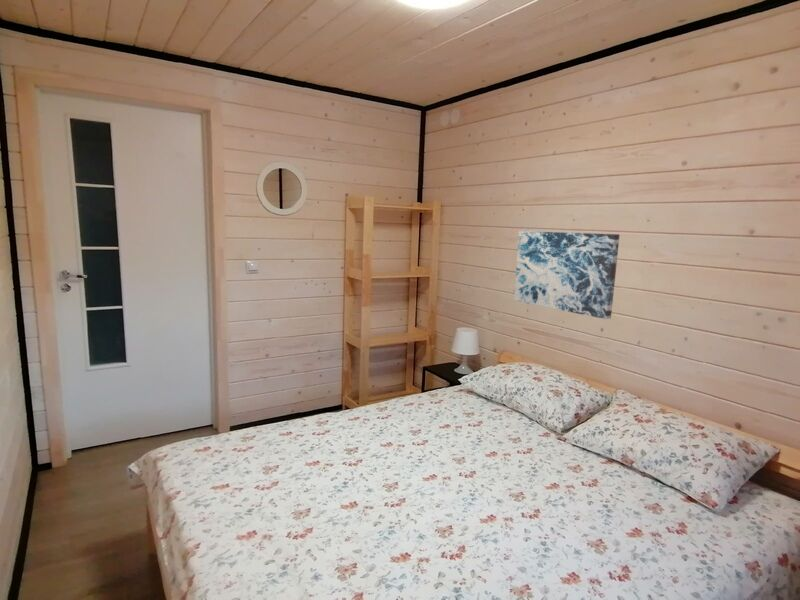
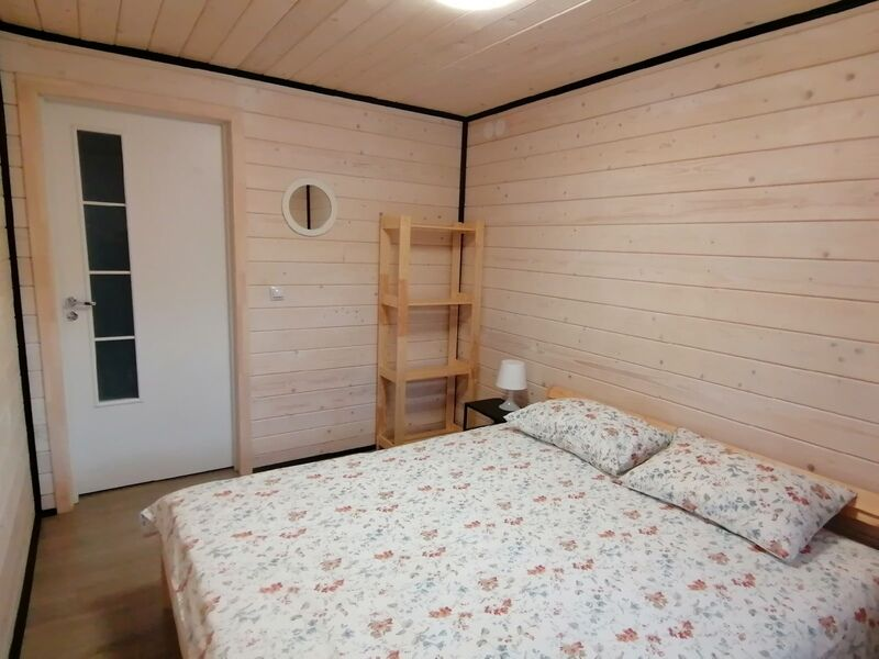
- wall art [513,230,620,320]
